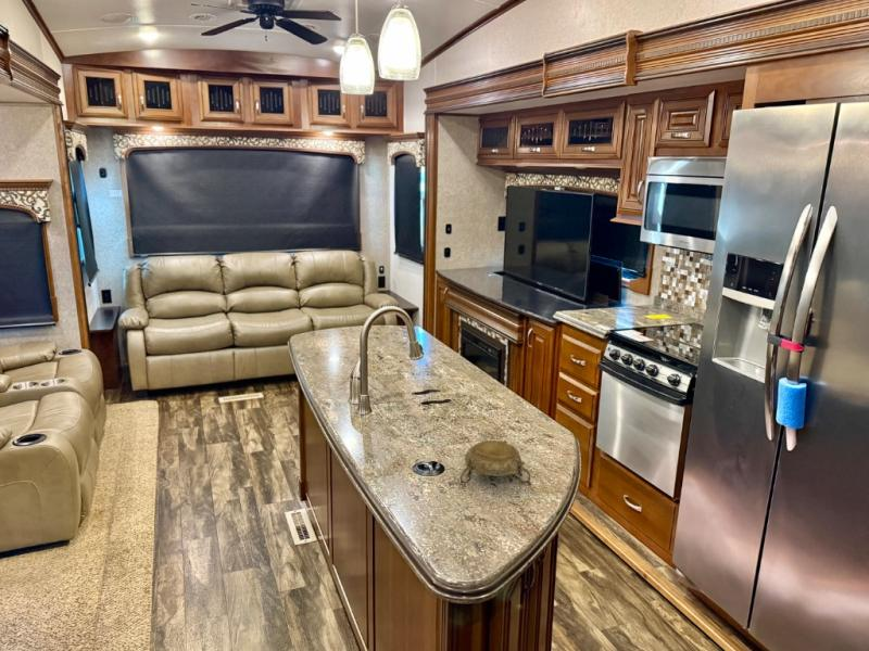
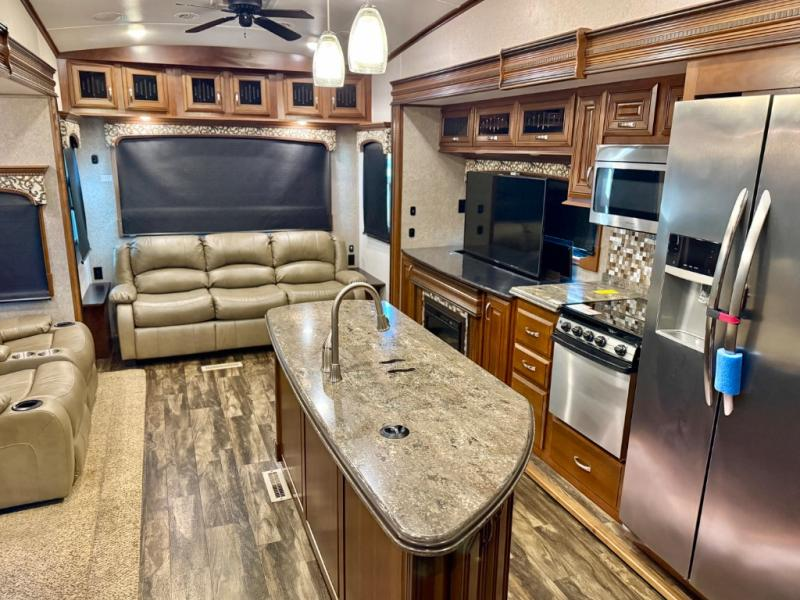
- decorative bowl [458,439,532,486]
